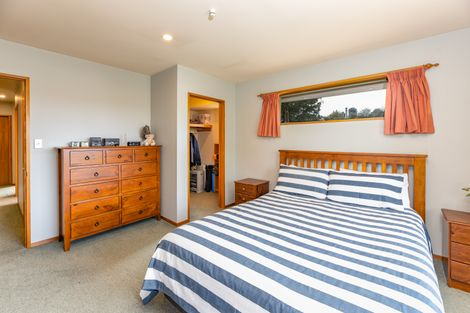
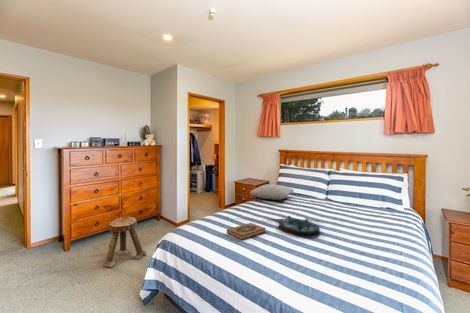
+ cushion [249,183,295,201]
+ serving tray [278,215,321,239]
+ stool [102,216,147,268]
+ hardback book [226,222,267,241]
